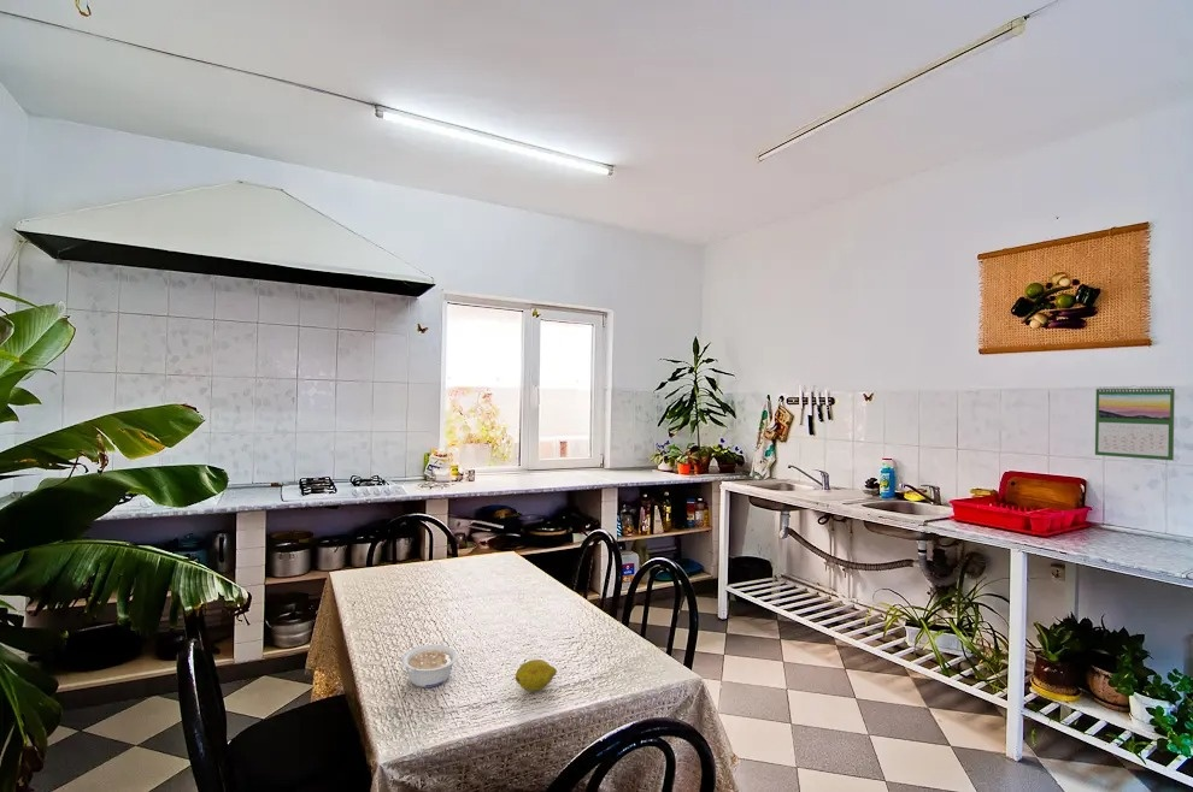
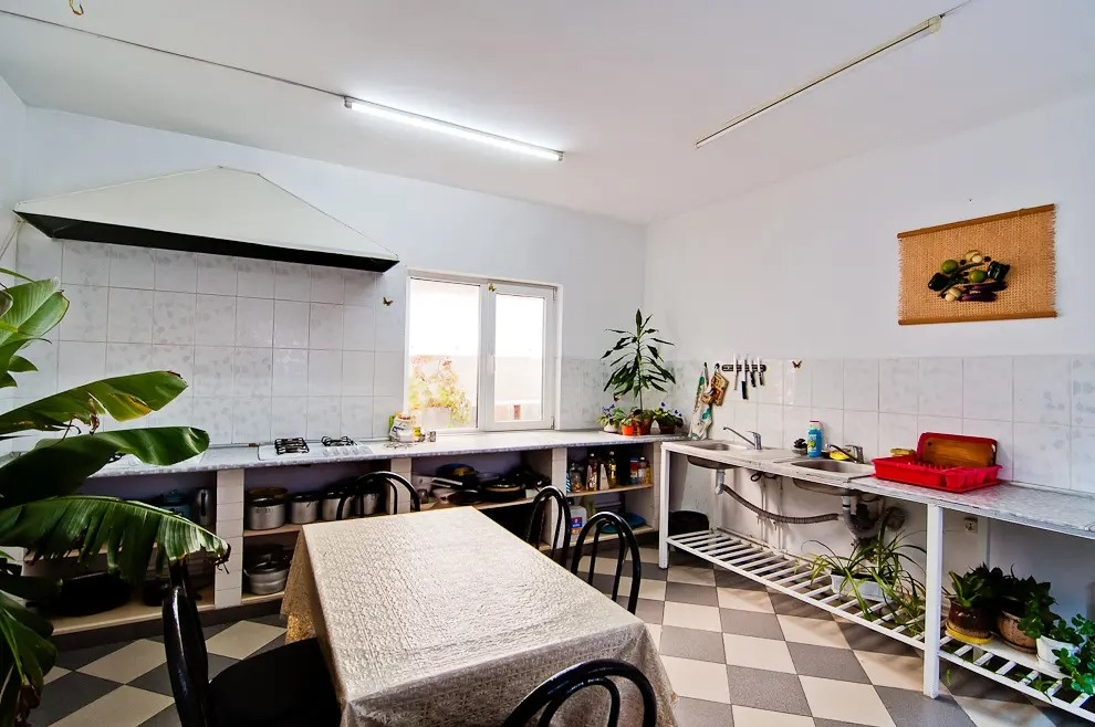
- legume [401,643,459,688]
- fruit [515,658,558,692]
- calendar [1094,384,1176,462]
